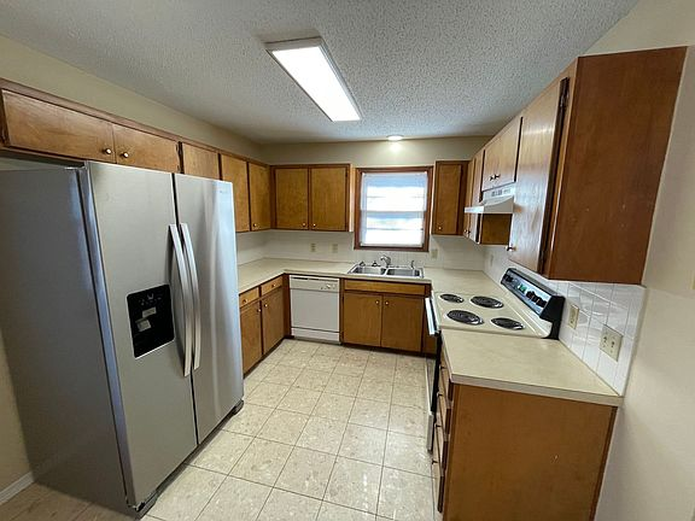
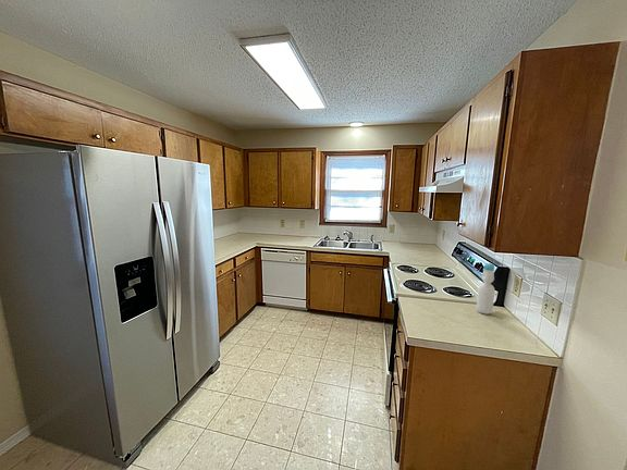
+ bottle [476,262,496,316]
